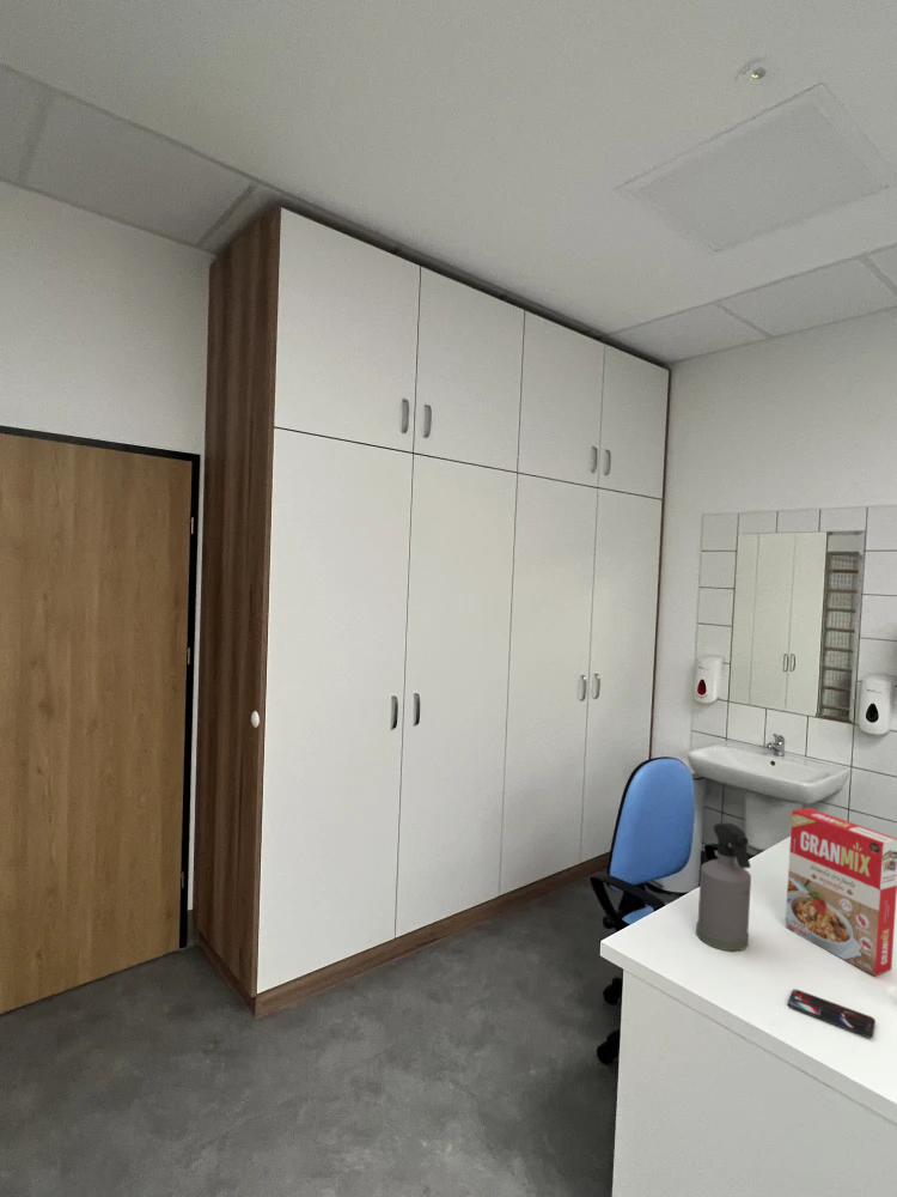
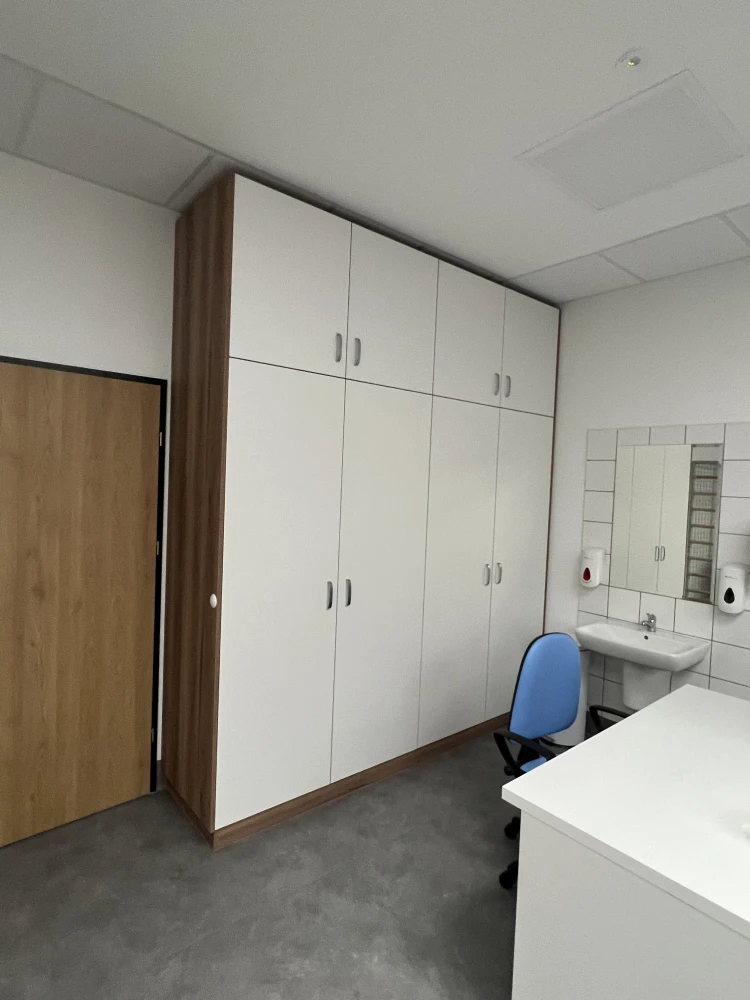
- smartphone [787,989,877,1039]
- spray bottle [695,822,752,952]
- cereal box [783,807,897,977]
